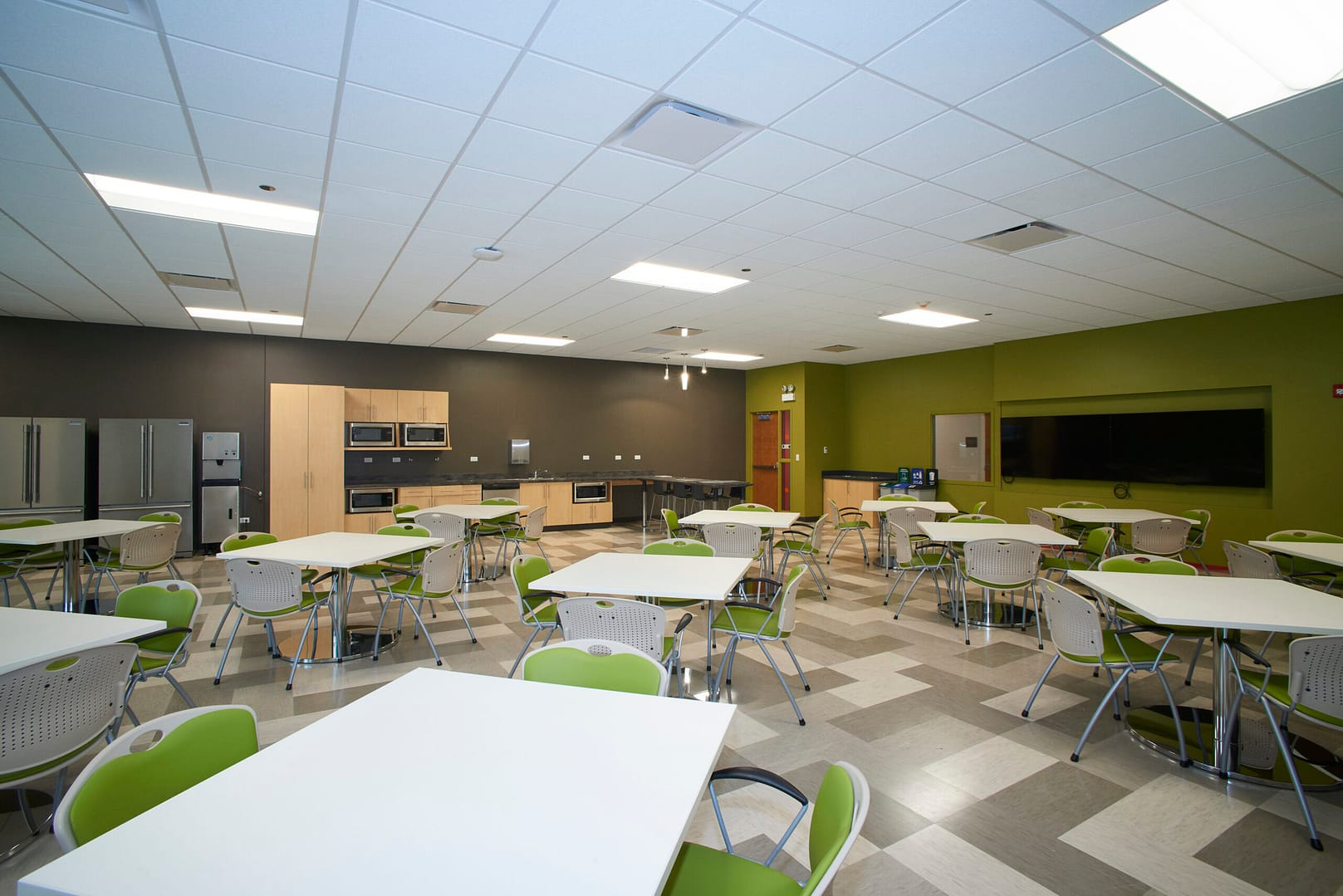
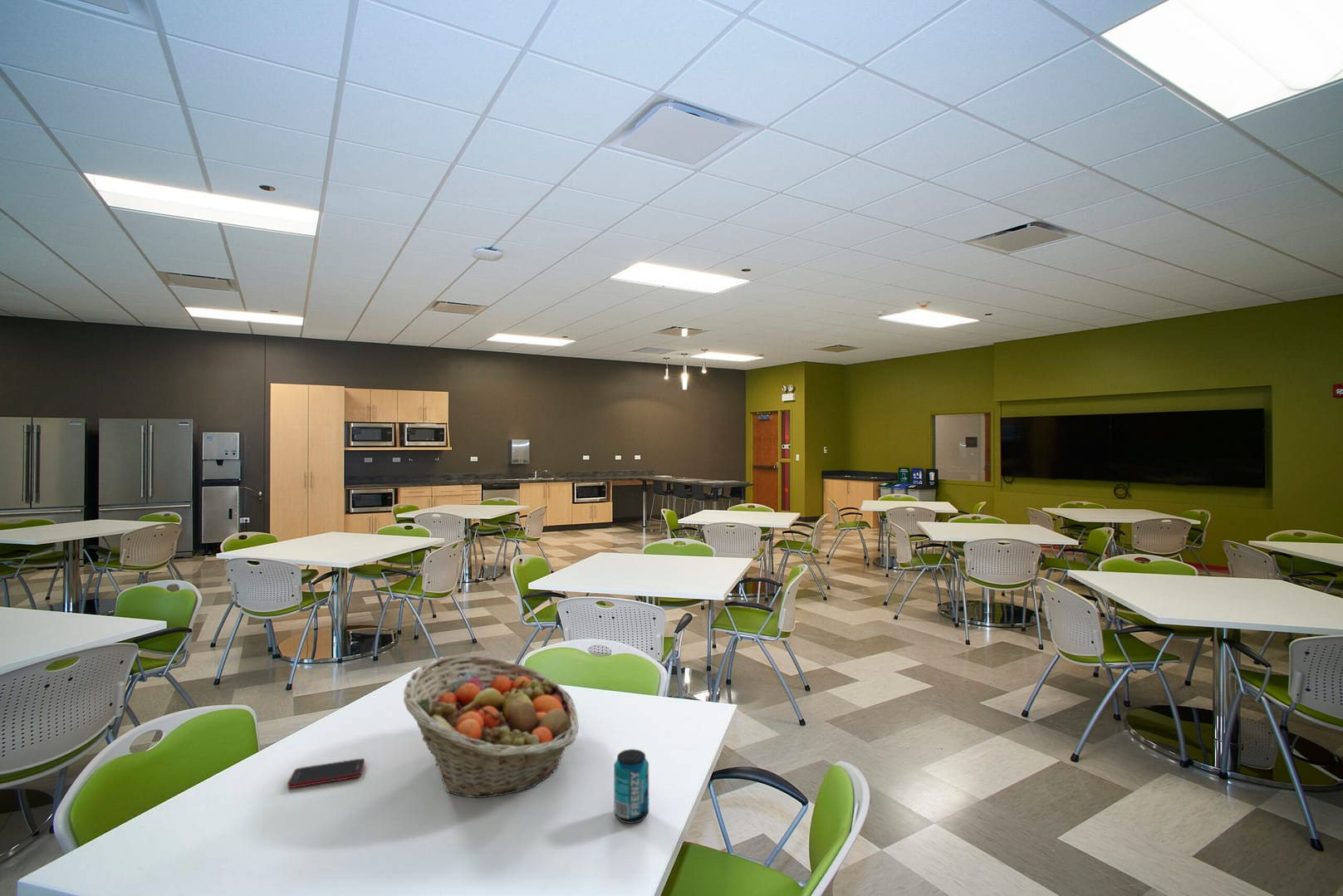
+ fruit basket [403,654,580,799]
+ cell phone [287,757,365,789]
+ beverage can [613,748,649,825]
